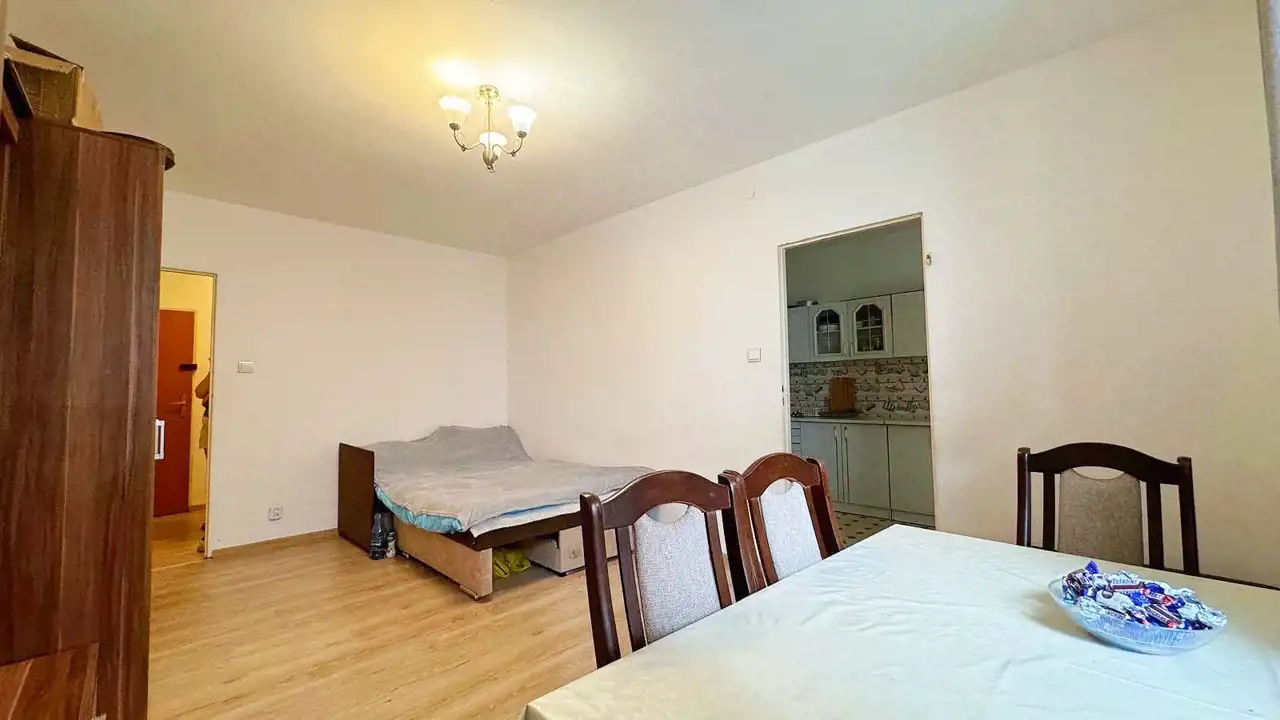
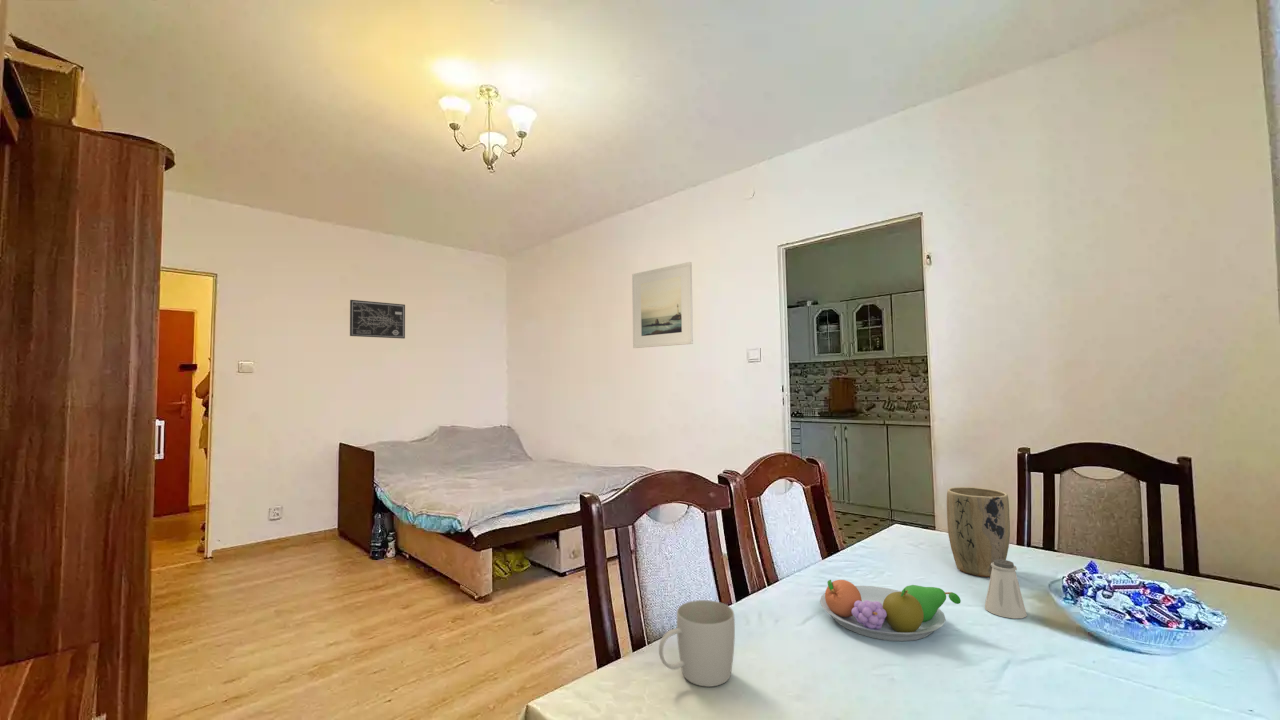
+ plant pot [946,486,1011,578]
+ wall art [349,299,406,340]
+ saltshaker [984,559,1028,619]
+ mug [658,599,736,688]
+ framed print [631,261,694,349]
+ fruit bowl [819,579,962,642]
